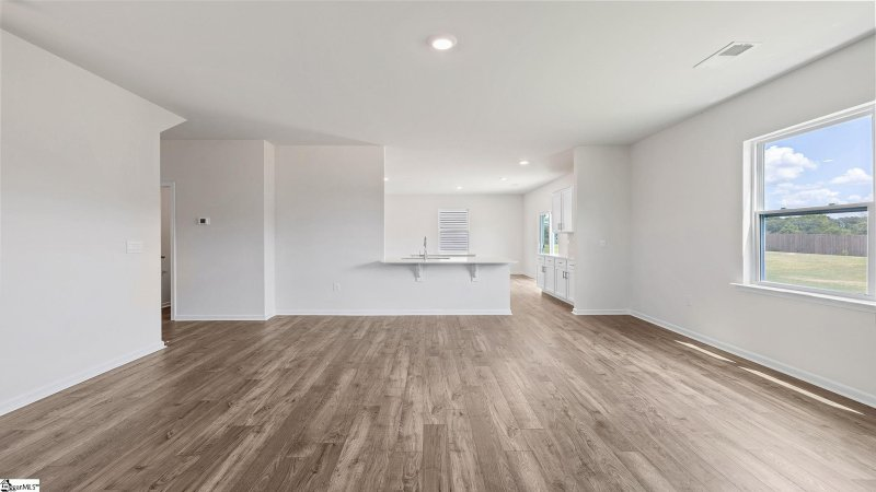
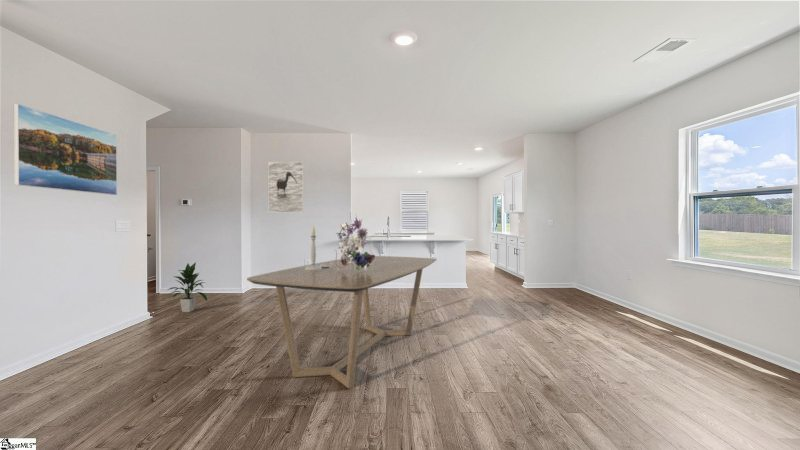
+ bouquet [331,213,376,270]
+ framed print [13,103,118,196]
+ indoor plant [167,261,208,313]
+ dining table [246,255,438,389]
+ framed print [267,161,304,213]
+ candlestick [305,225,332,270]
